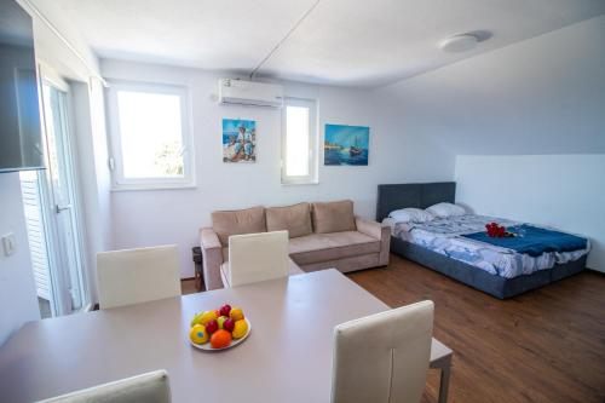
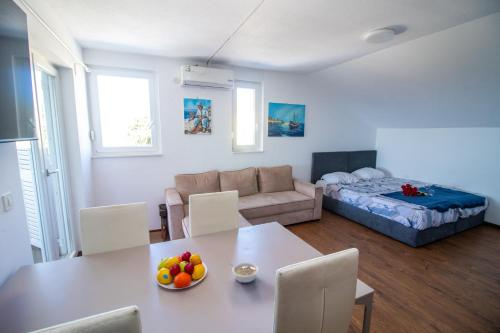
+ legume [228,261,260,284]
